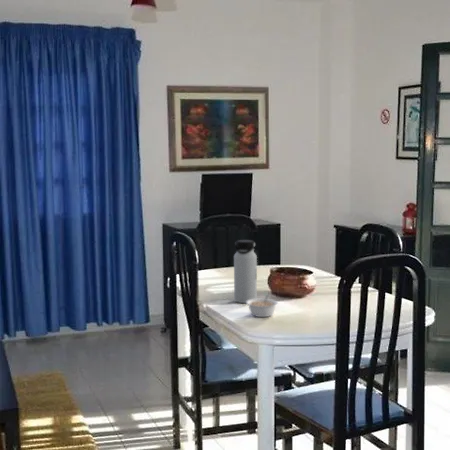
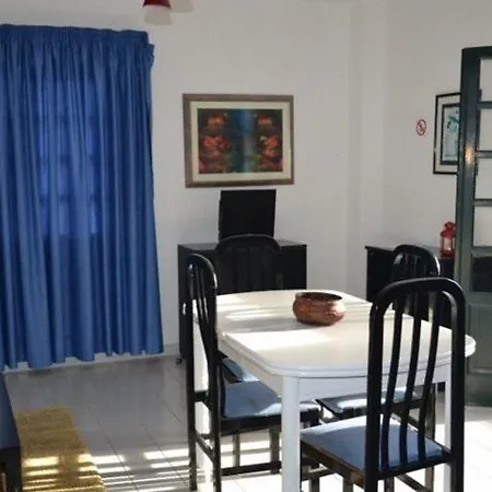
- water bottle [233,239,258,304]
- legume [245,294,279,318]
